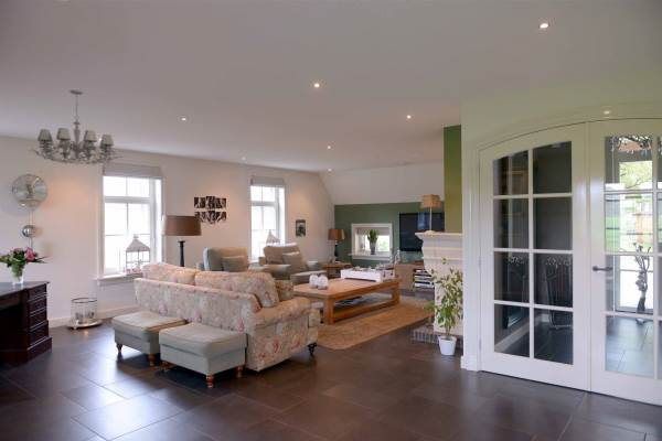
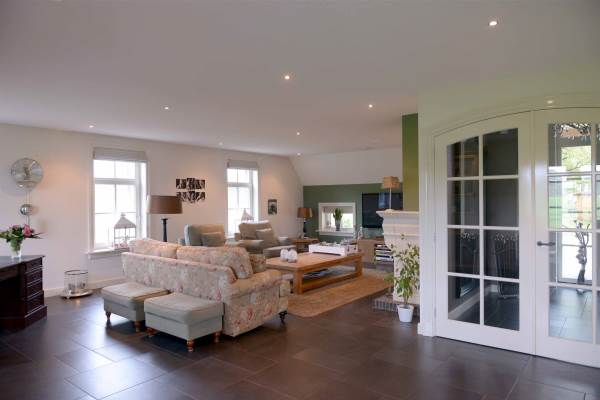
- chandelier [28,89,122,166]
